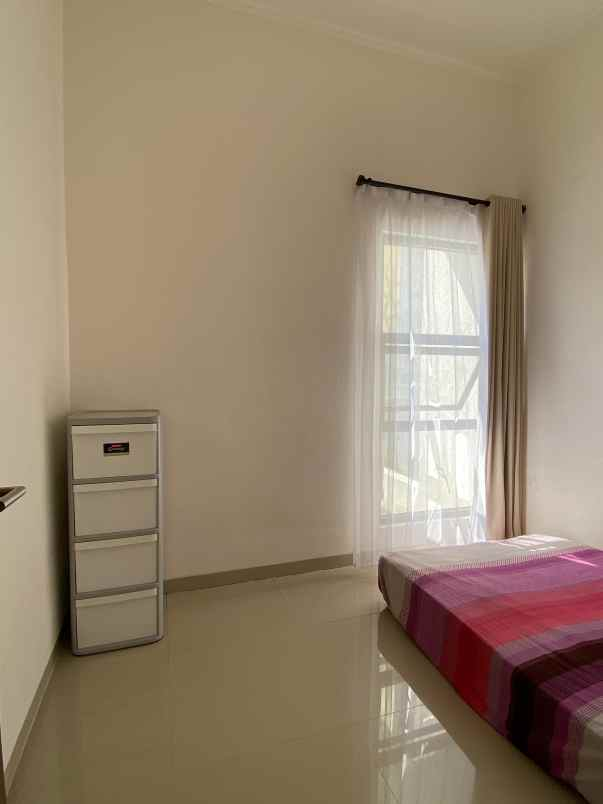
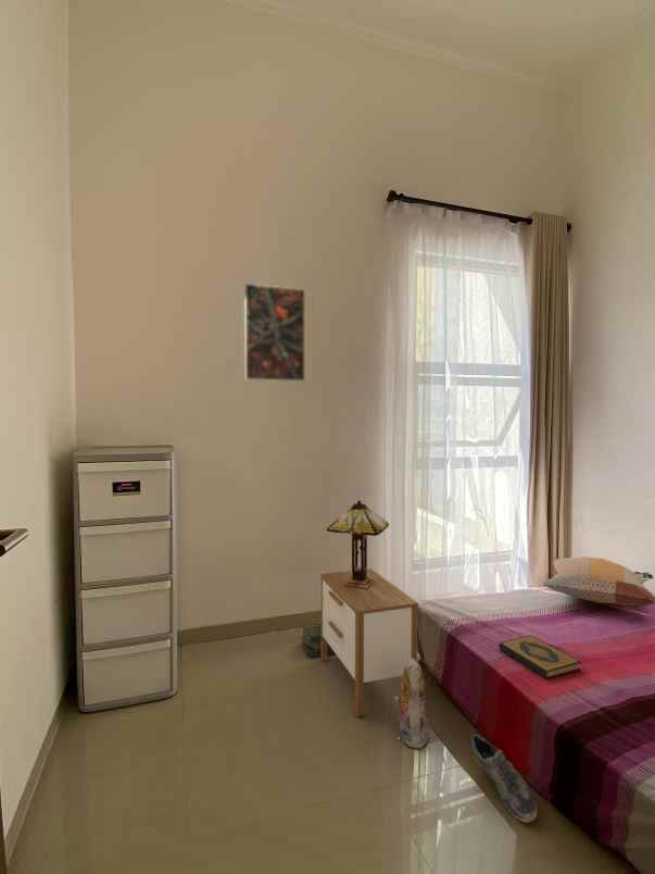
+ book [301,613,336,659]
+ plush toy [393,658,430,750]
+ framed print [243,283,306,383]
+ decorative pillow [542,555,655,607]
+ hardback book [499,634,582,679]
+ nightstand [319,567,419,717]
+ shoe [470,733,538,823]
+ table lamp [326,500,390,589]
